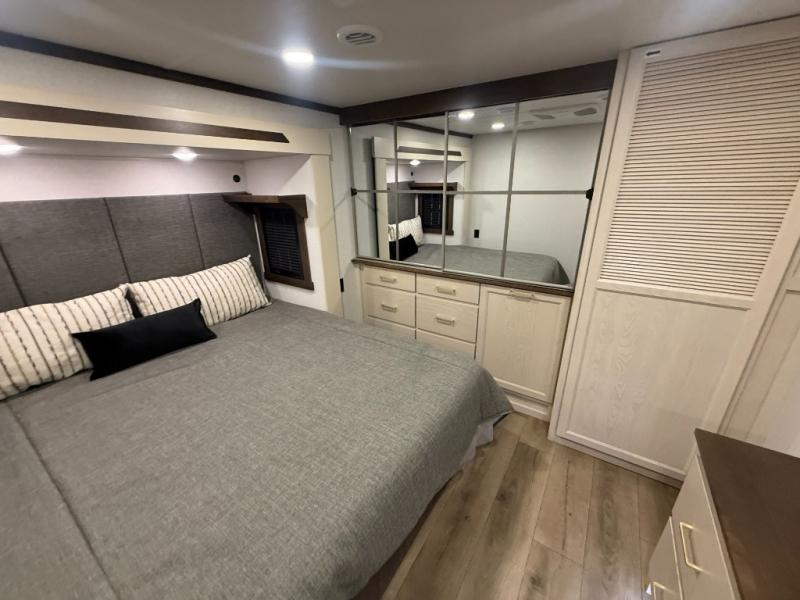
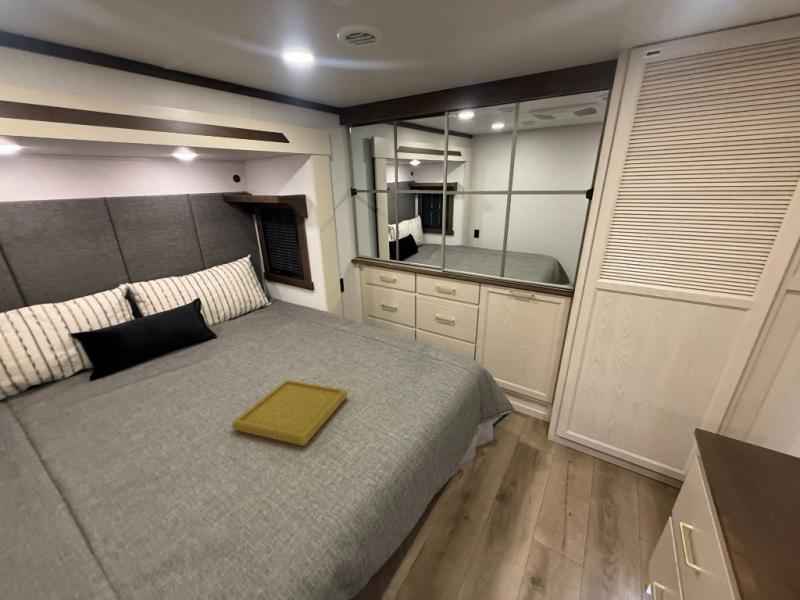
+ serving tray [231,379,349,447]
